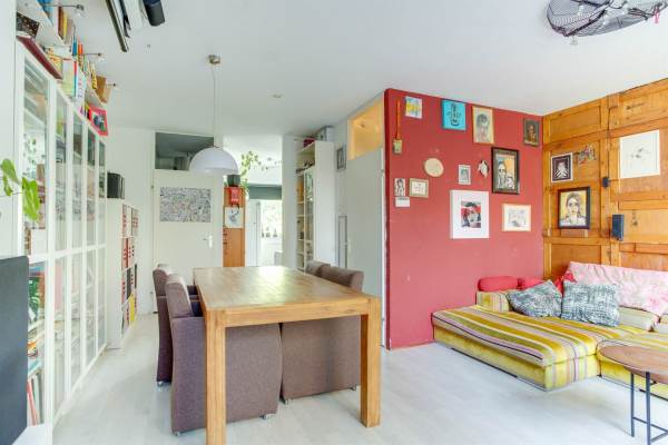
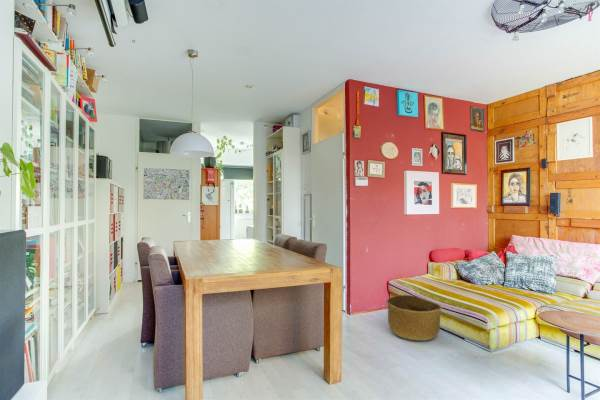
+ basket [386,294,442,342]
